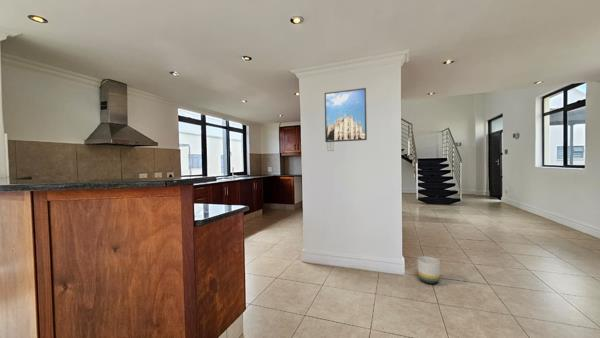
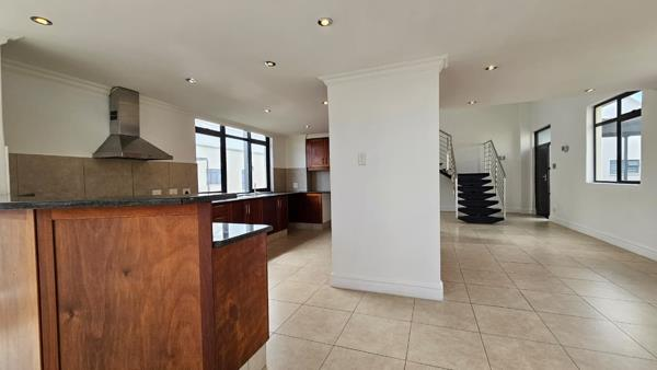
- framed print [324,87,368,143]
- planter [417,255,441,284]
